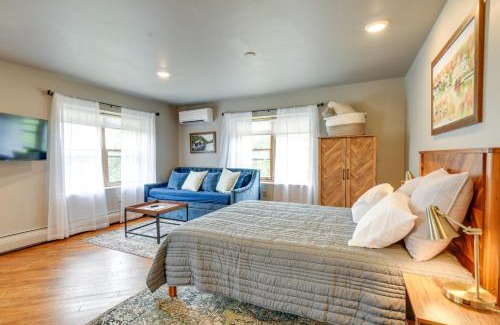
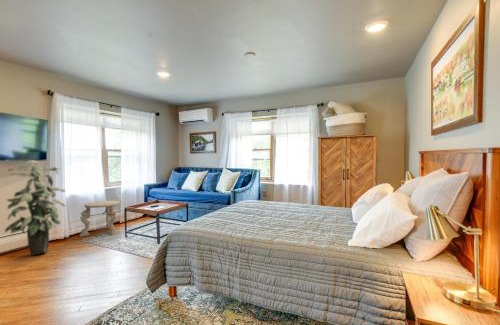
+ indoor plant [4,160,66,256]
+ side table [79,200,122,238]
